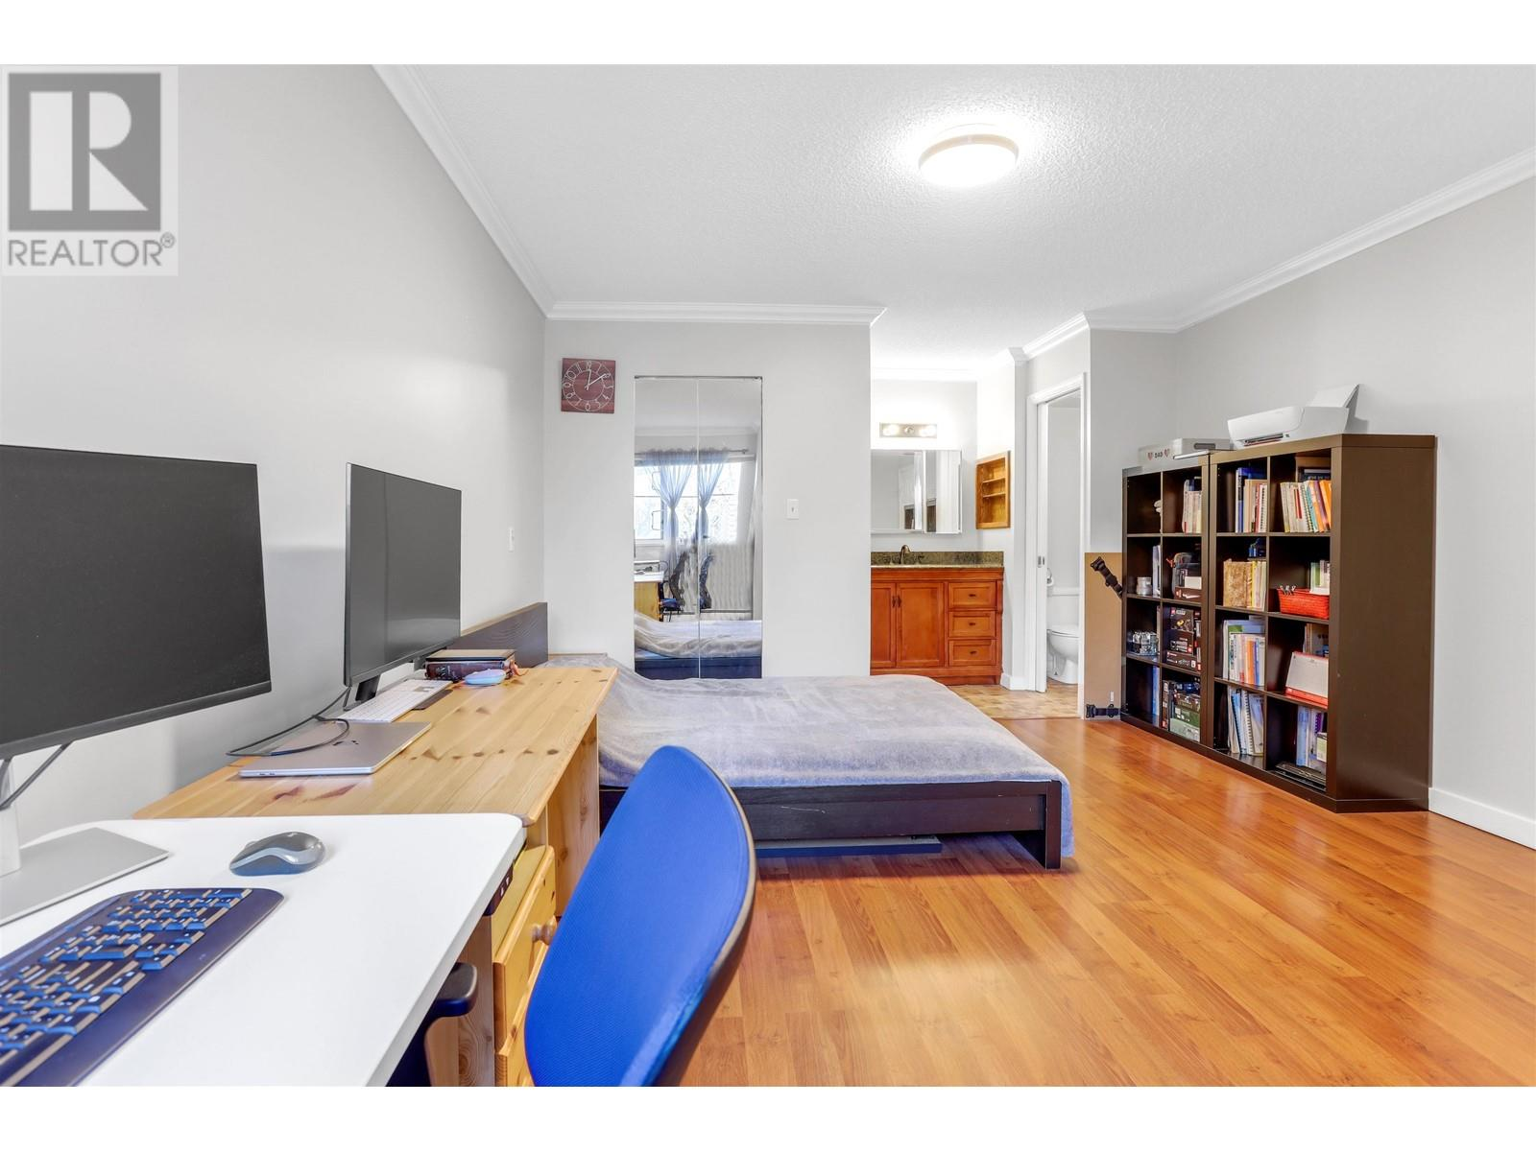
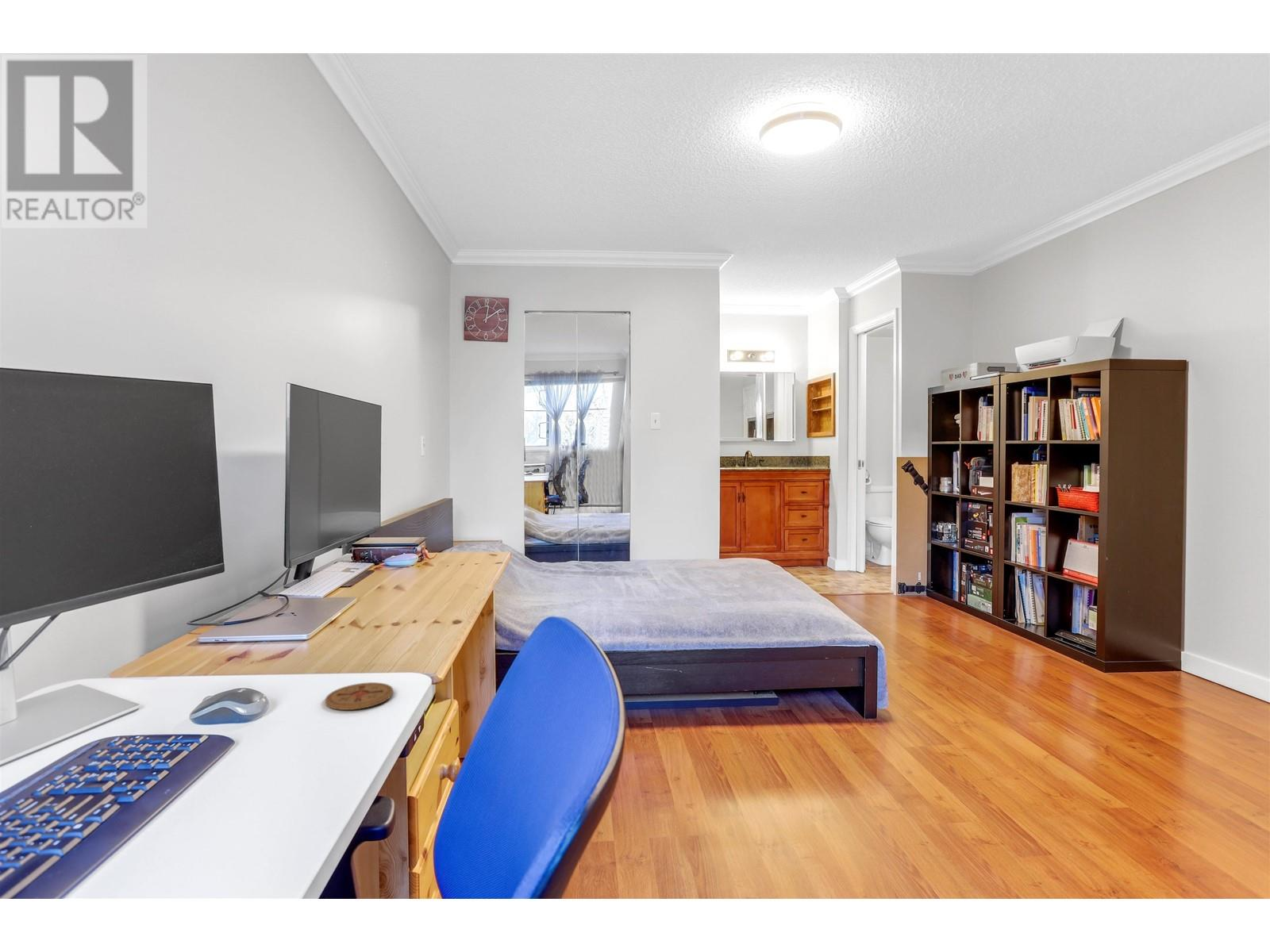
+ coaster [325,681,394,711]
